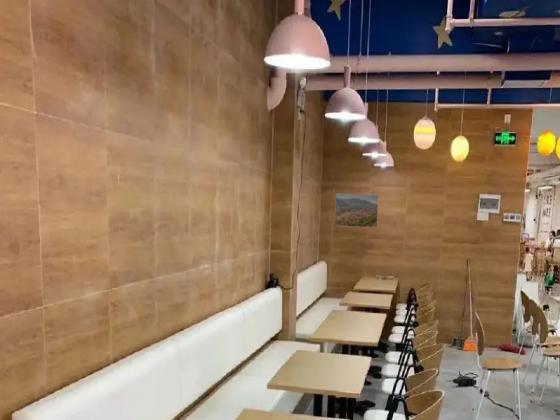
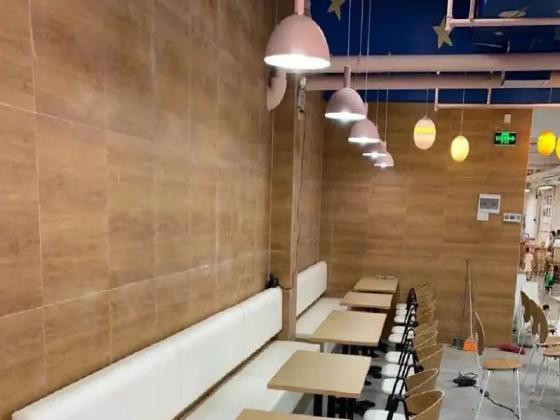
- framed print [334,193,379,229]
